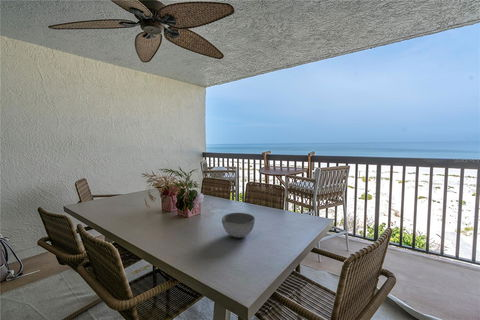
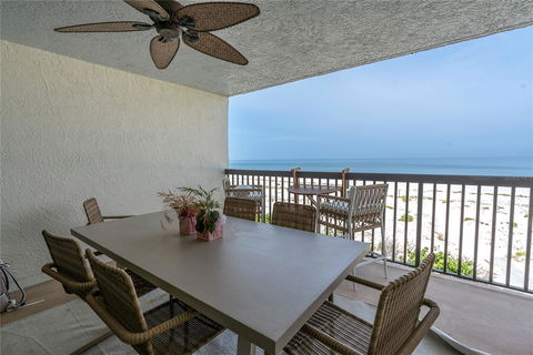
- bowl [221,212,256,239]
